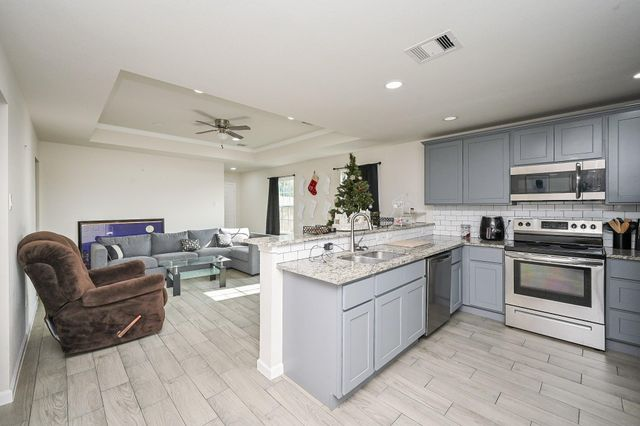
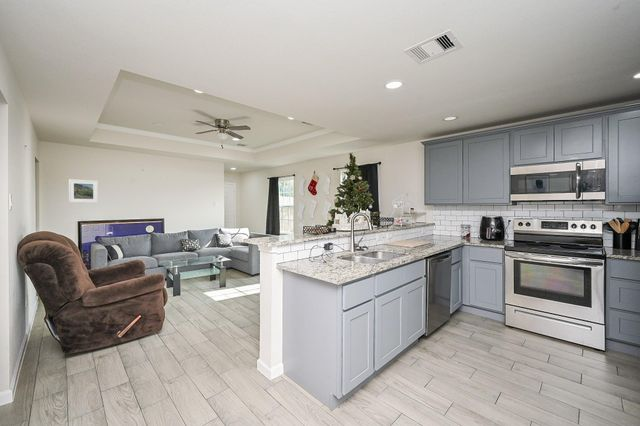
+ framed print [68,178,99,204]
